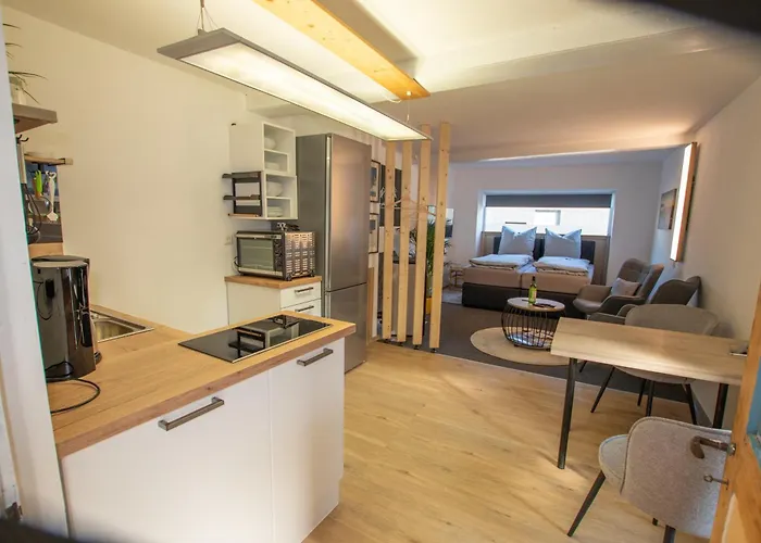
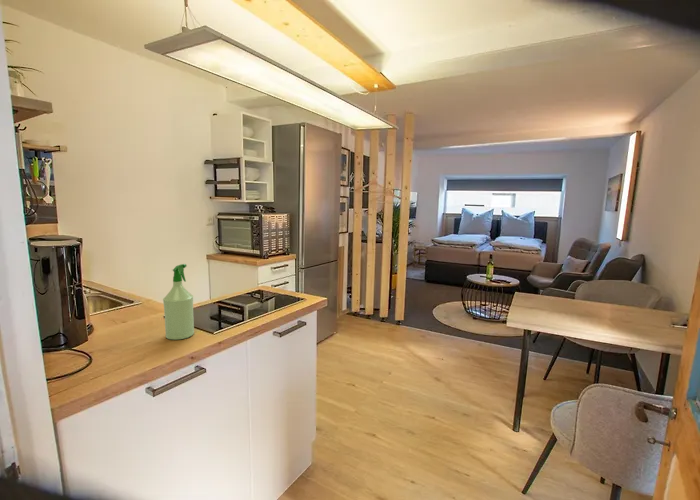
+ spray bottle [162,263,195,341]
